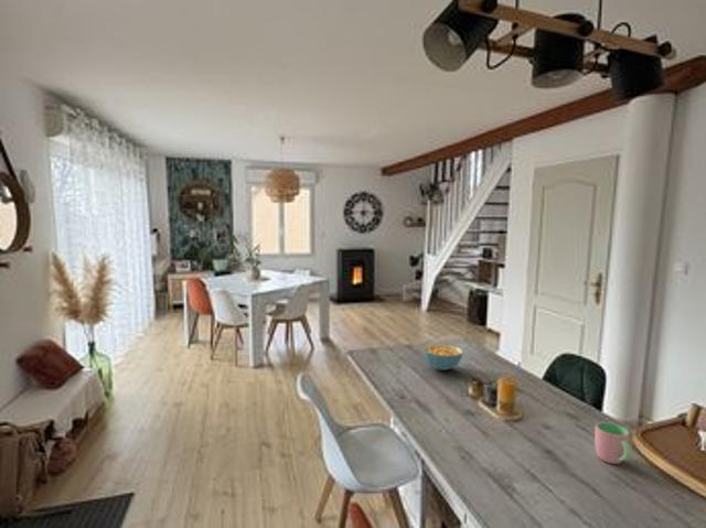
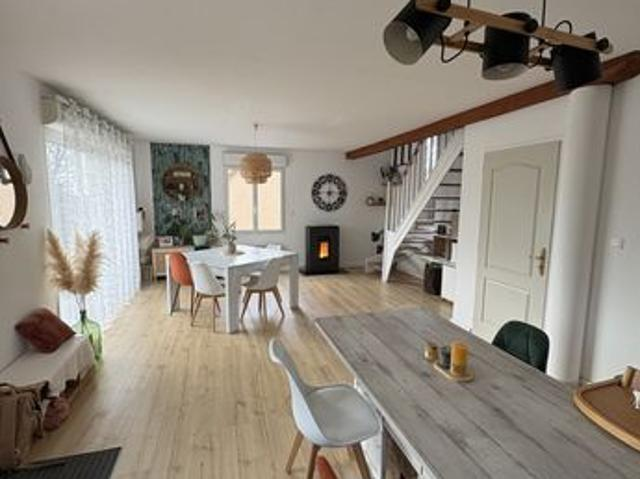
- cup [593,421,632,465]
- cereal bowl [421,343,463,371]
